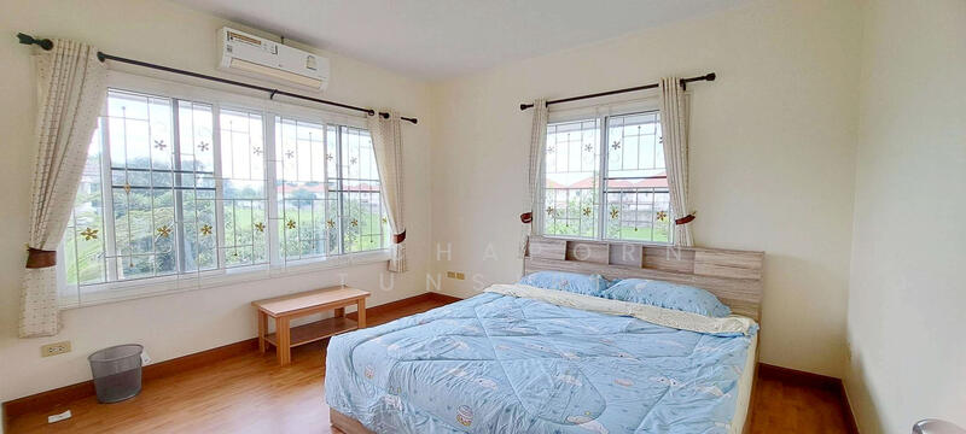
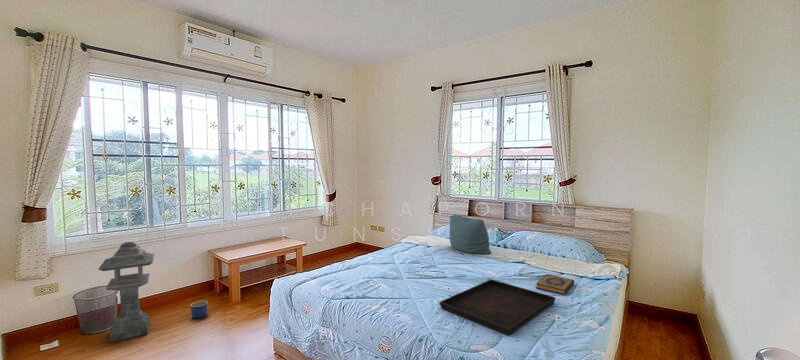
+ planter [190,300,209,319]
+ cushion [448,214,492,255]
+ lantern [97,241,155,344]
+ serving tray [438,278,556,336]
+ hardback book [535,273,575,295]
